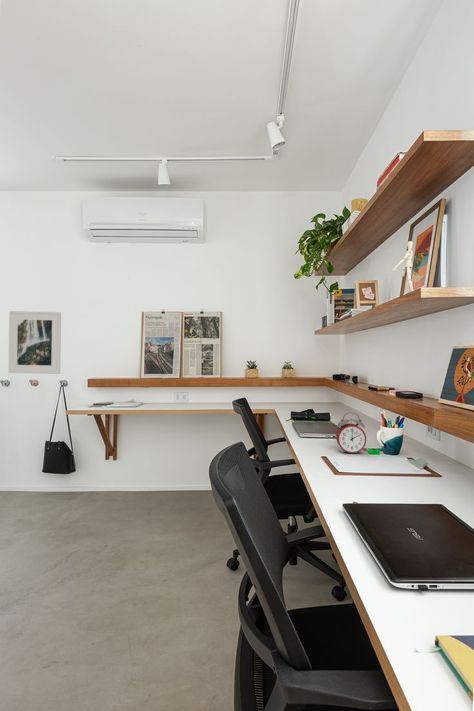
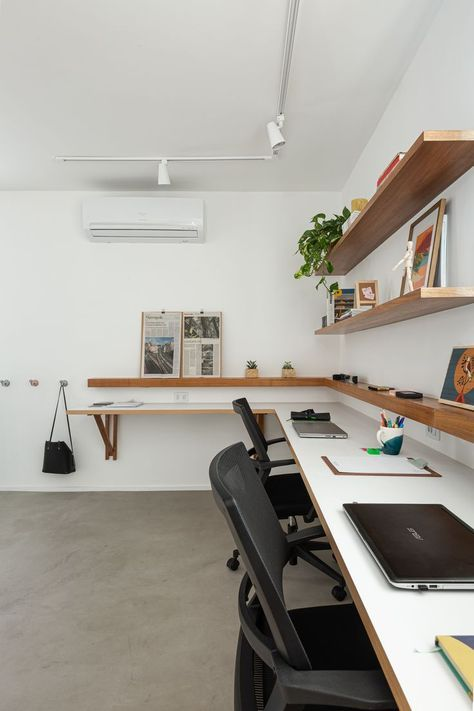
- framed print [8,310,62,375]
- alarm clock [335,411,367,455]
